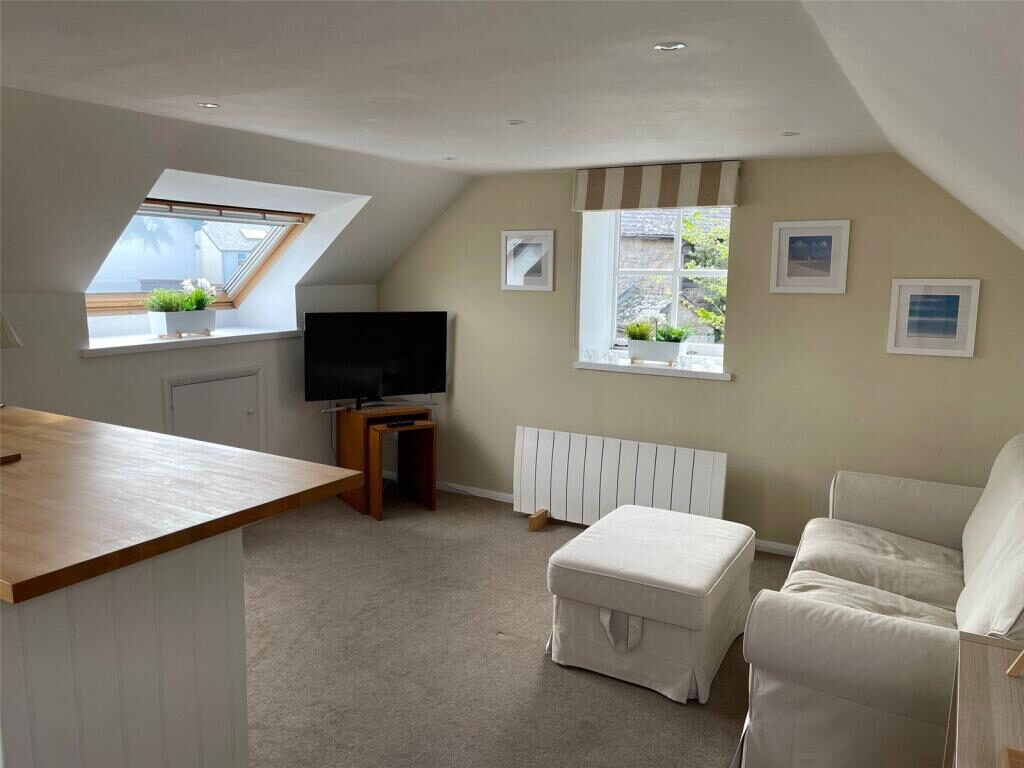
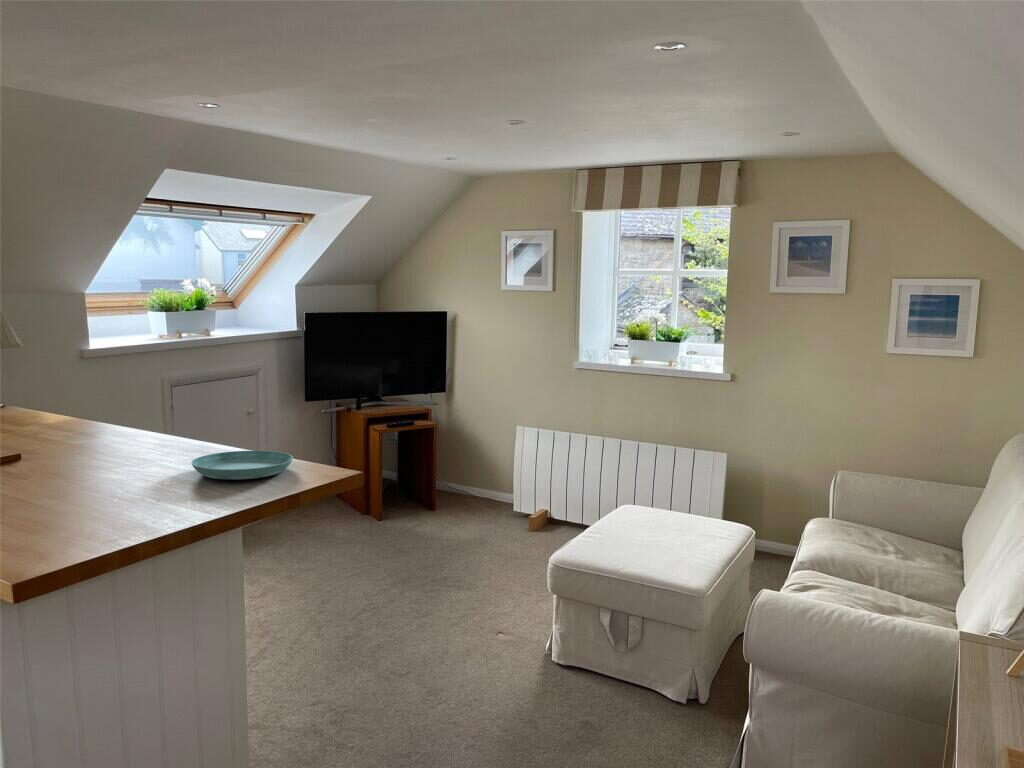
+ saucer [190,450,294,481]
